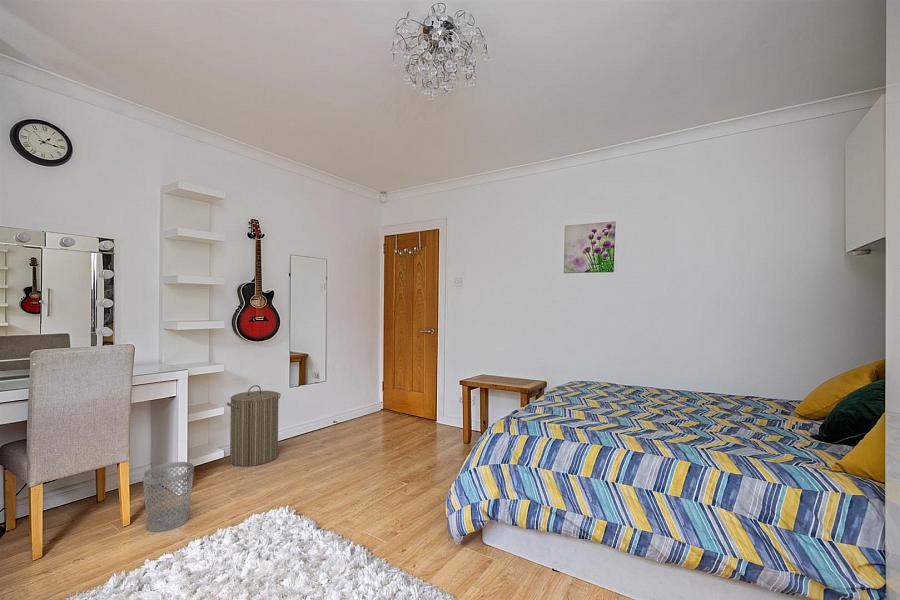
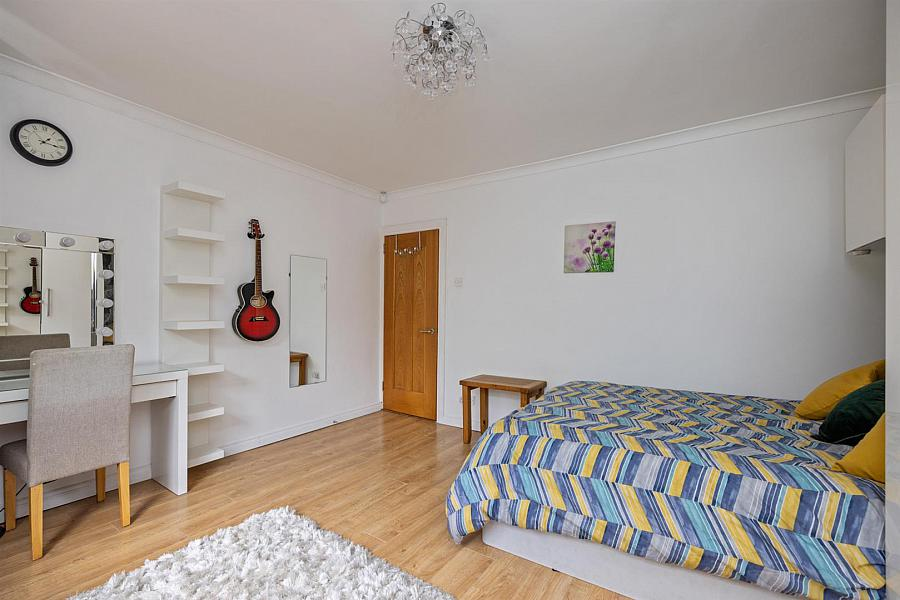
- wastebasket [142,461,195,533]
- laundry hamper [226,384,282,468]
